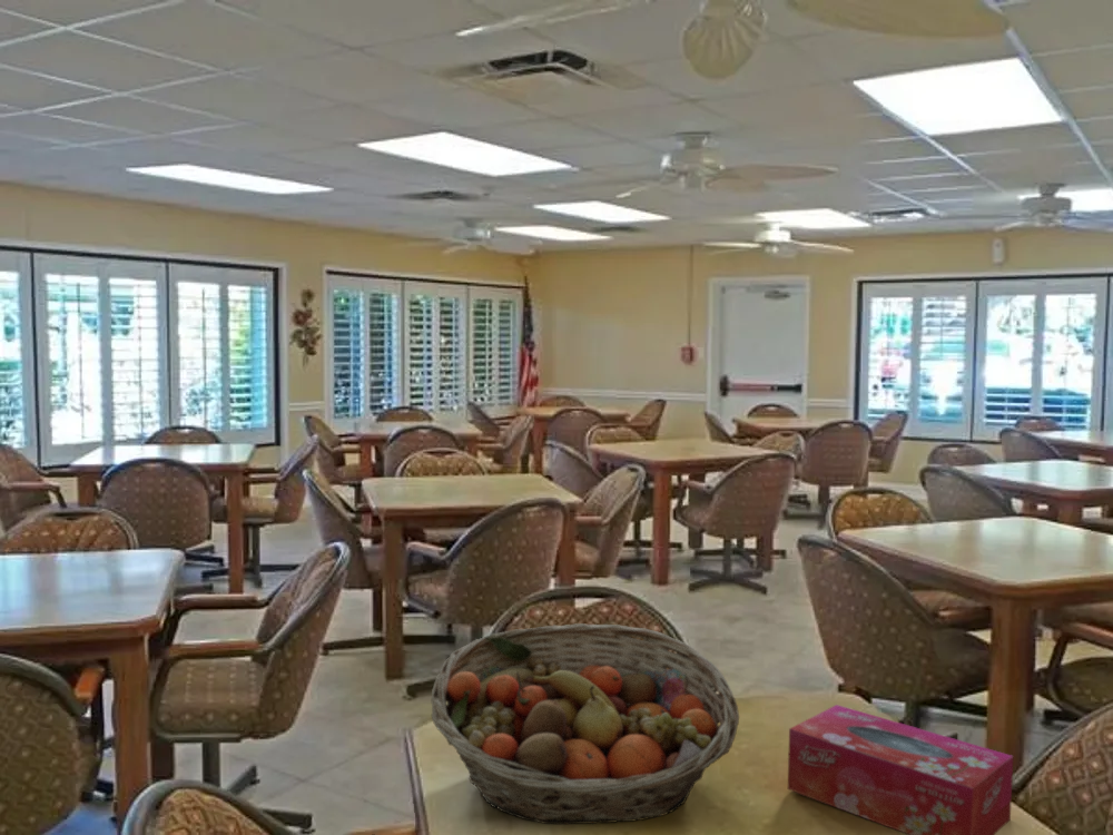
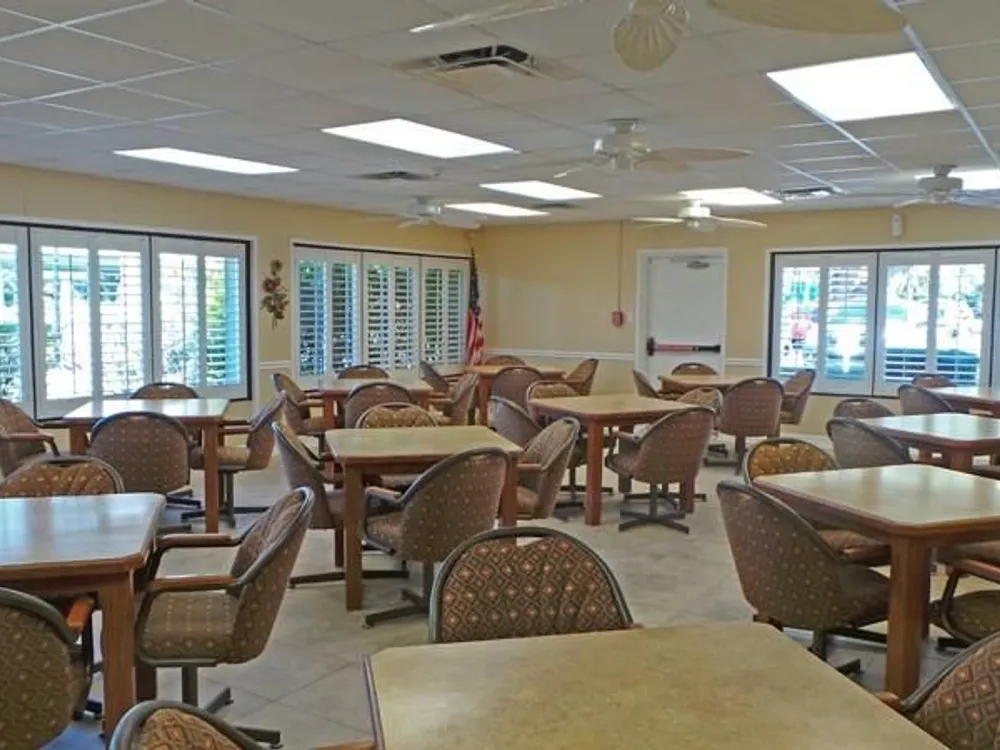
- fruit basket [431,622,740,825]
- tissue box [787,704,1014,835]
